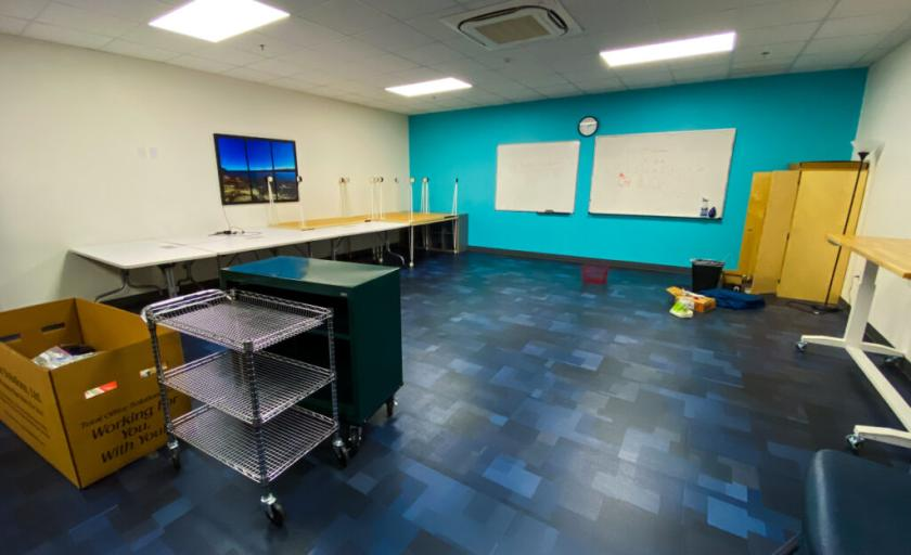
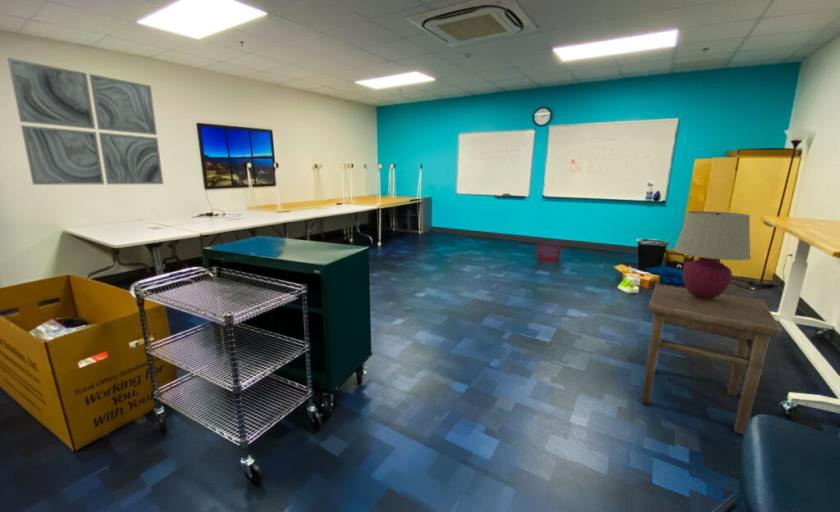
+ wall art [6,57,164,186]
+ side table [640,283,782,435]
+ table lamp [673,210,752,300]
